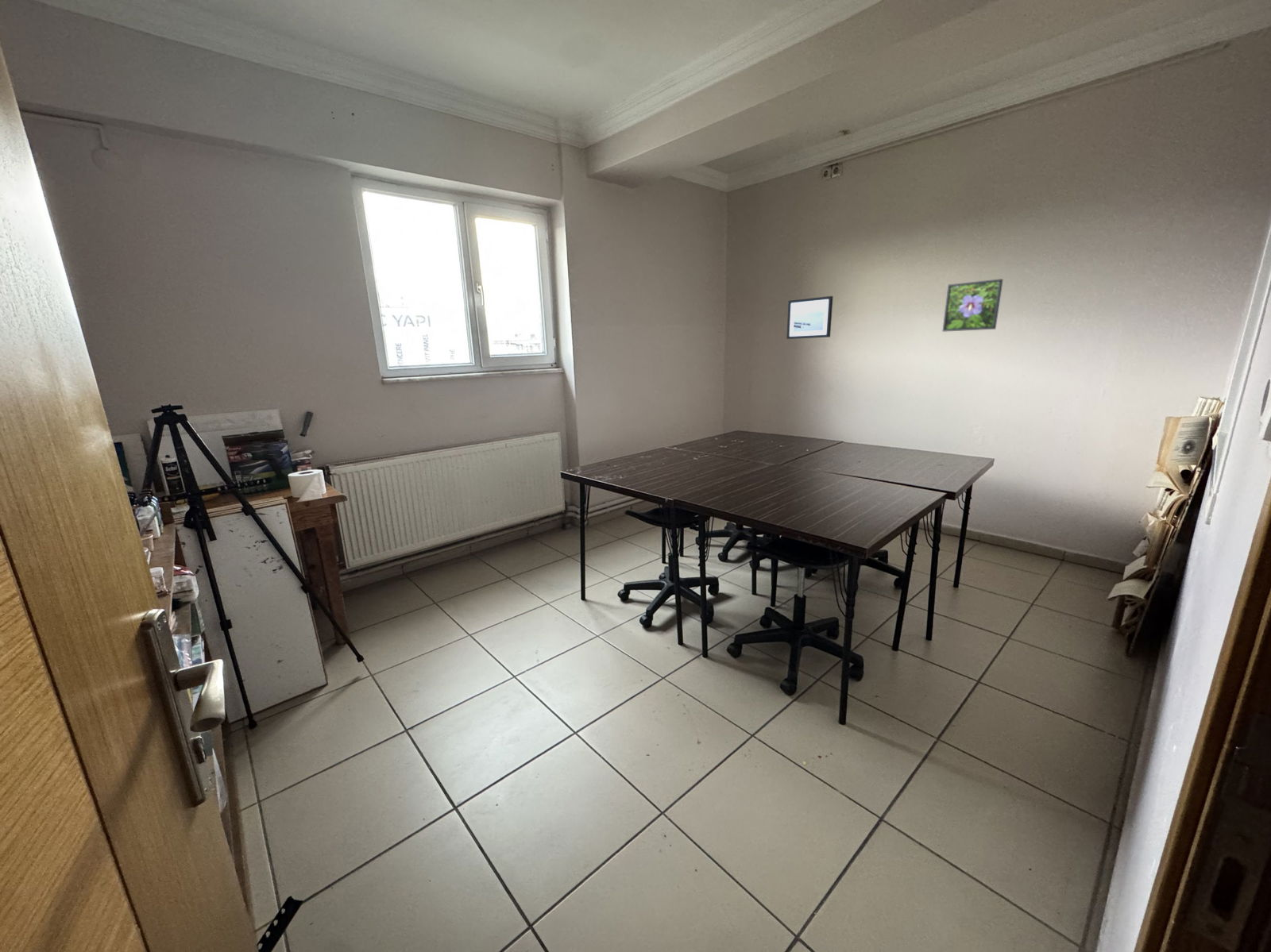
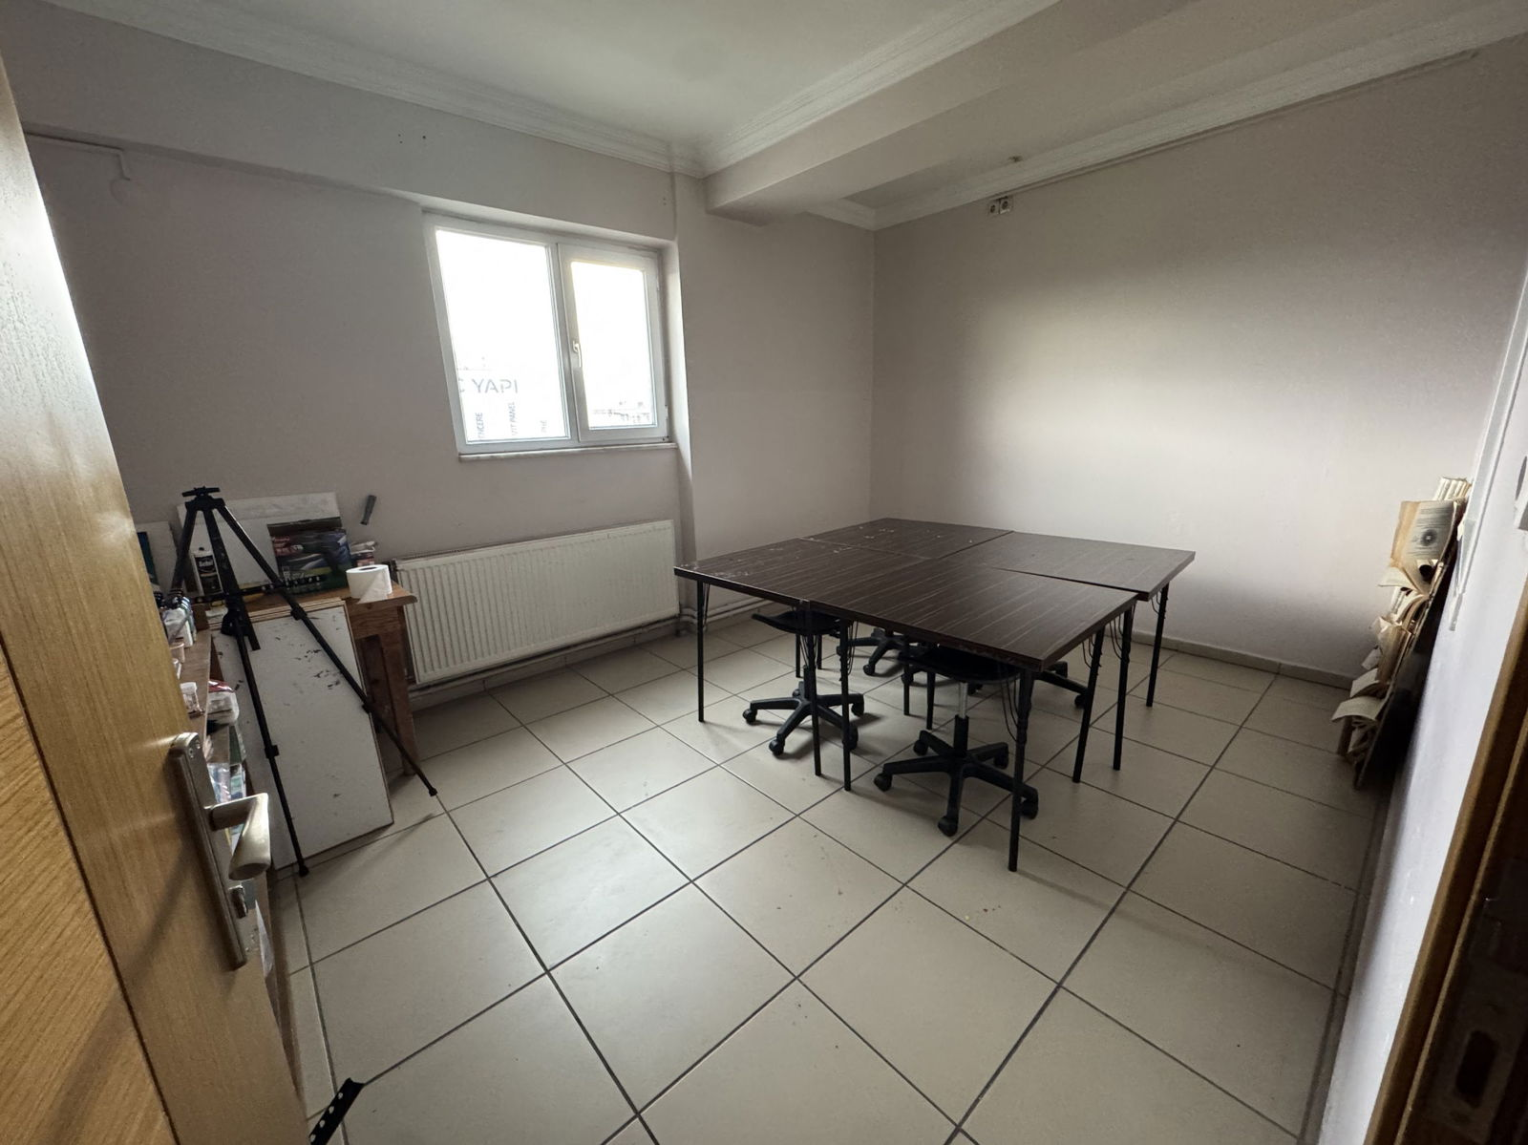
- wall art [786,295,834,340]
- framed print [941,278,1004,333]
